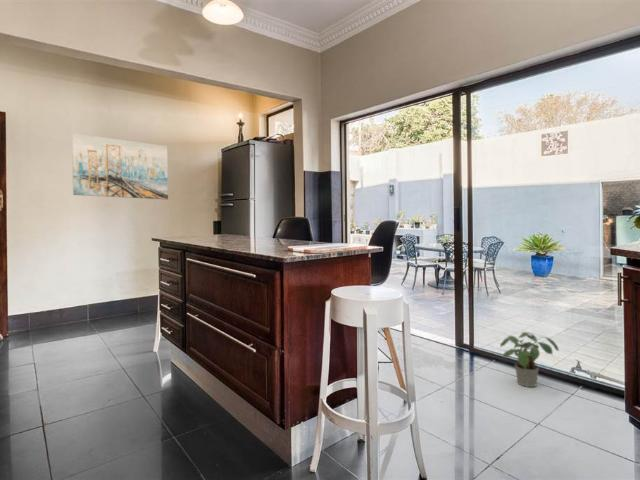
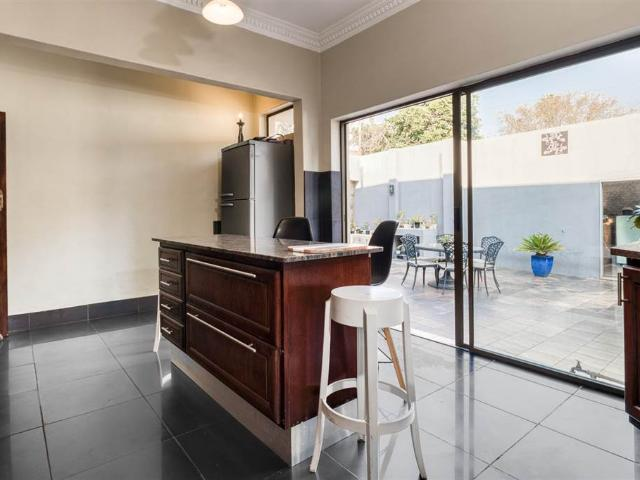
- potted plant [499,331,560,388]
- wall art [71,132,169,200]
